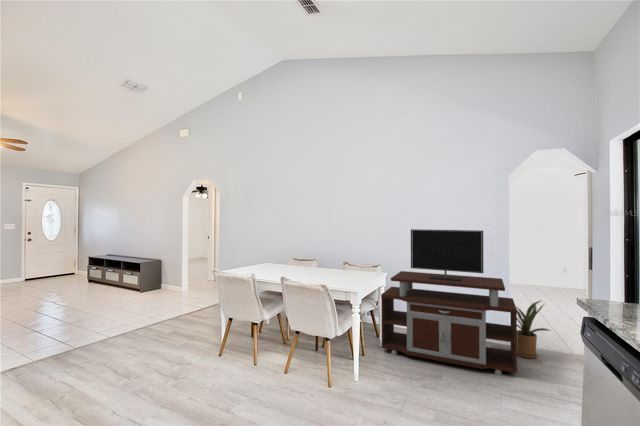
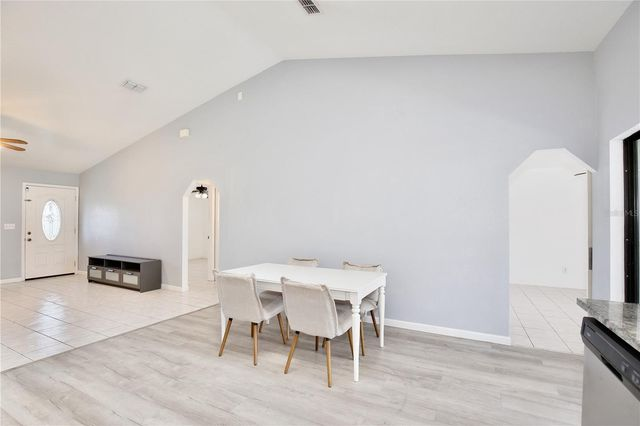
- tv stand [380,228,518,376]
- house plant [509,299,551,359]
